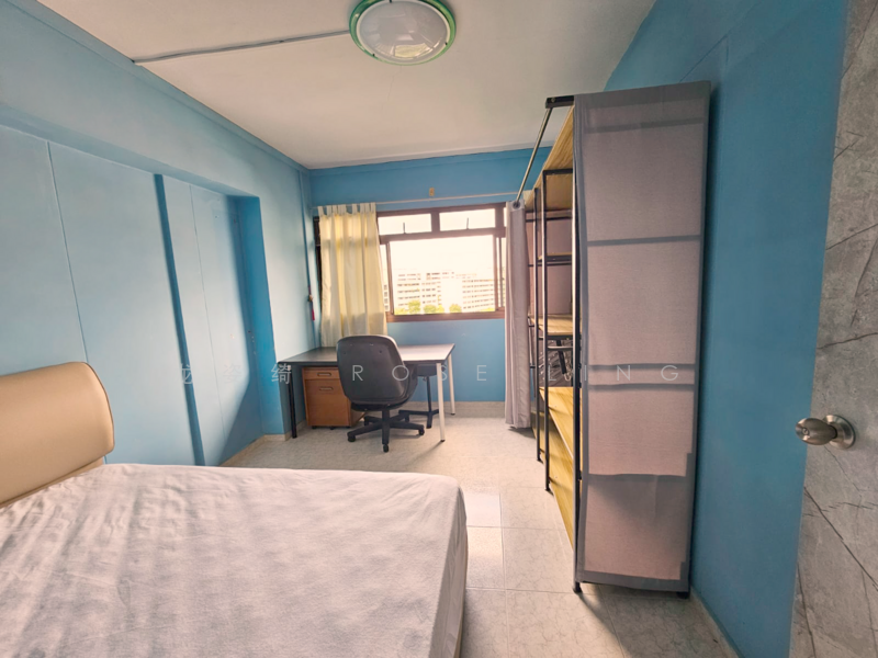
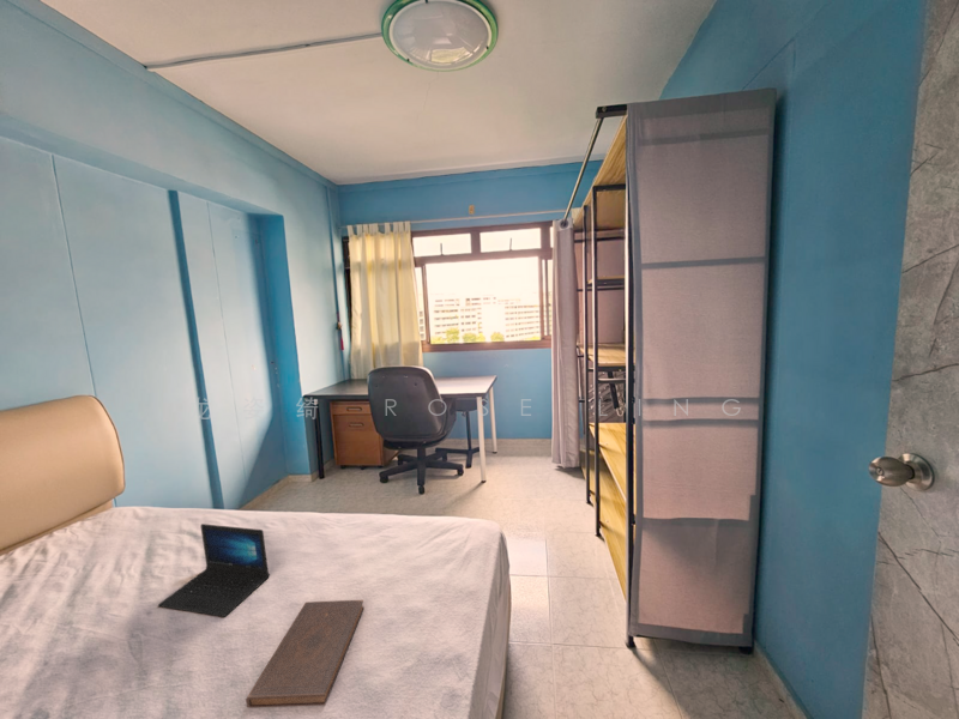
+ laptop [157,522,271,618]
+ book [245,599,366,709]
